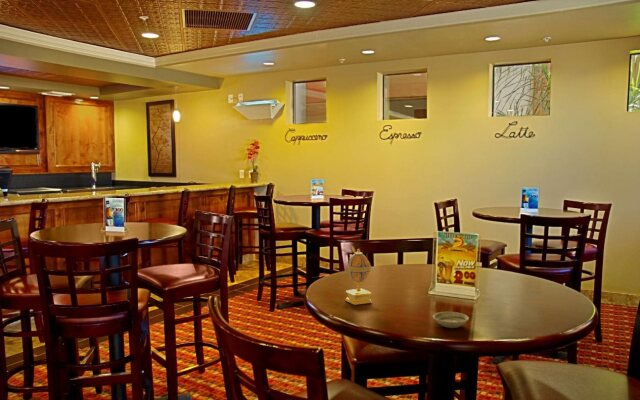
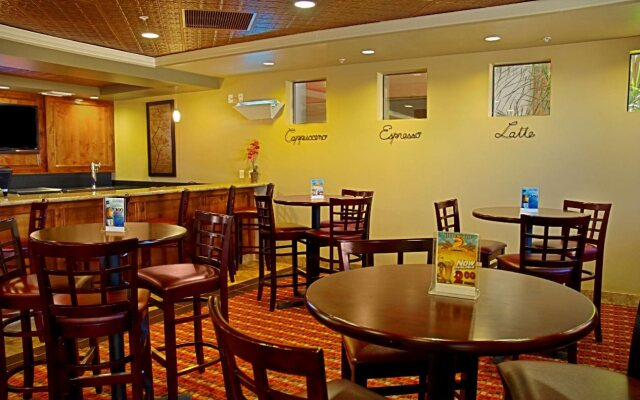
- saucer [432,311,470,329]
- decorative egg [345,245,373,306]
